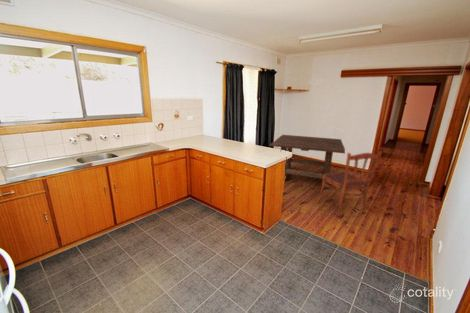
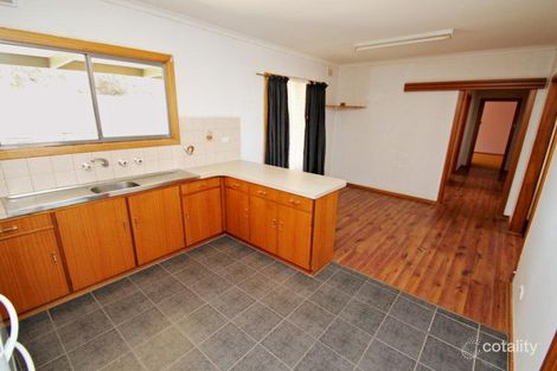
- dining chair [317,150,383,218]
- dining table [269,134,346,190]
